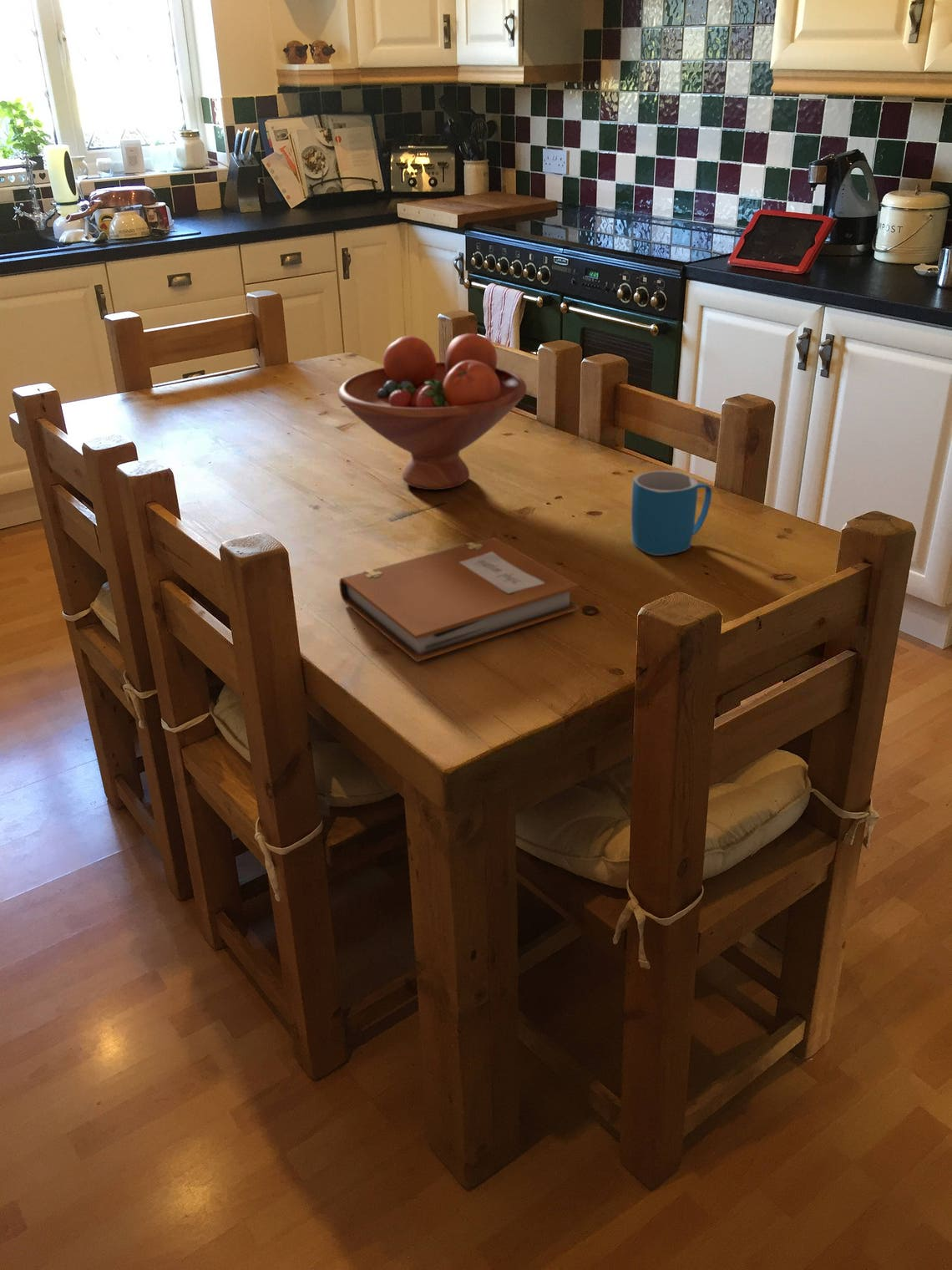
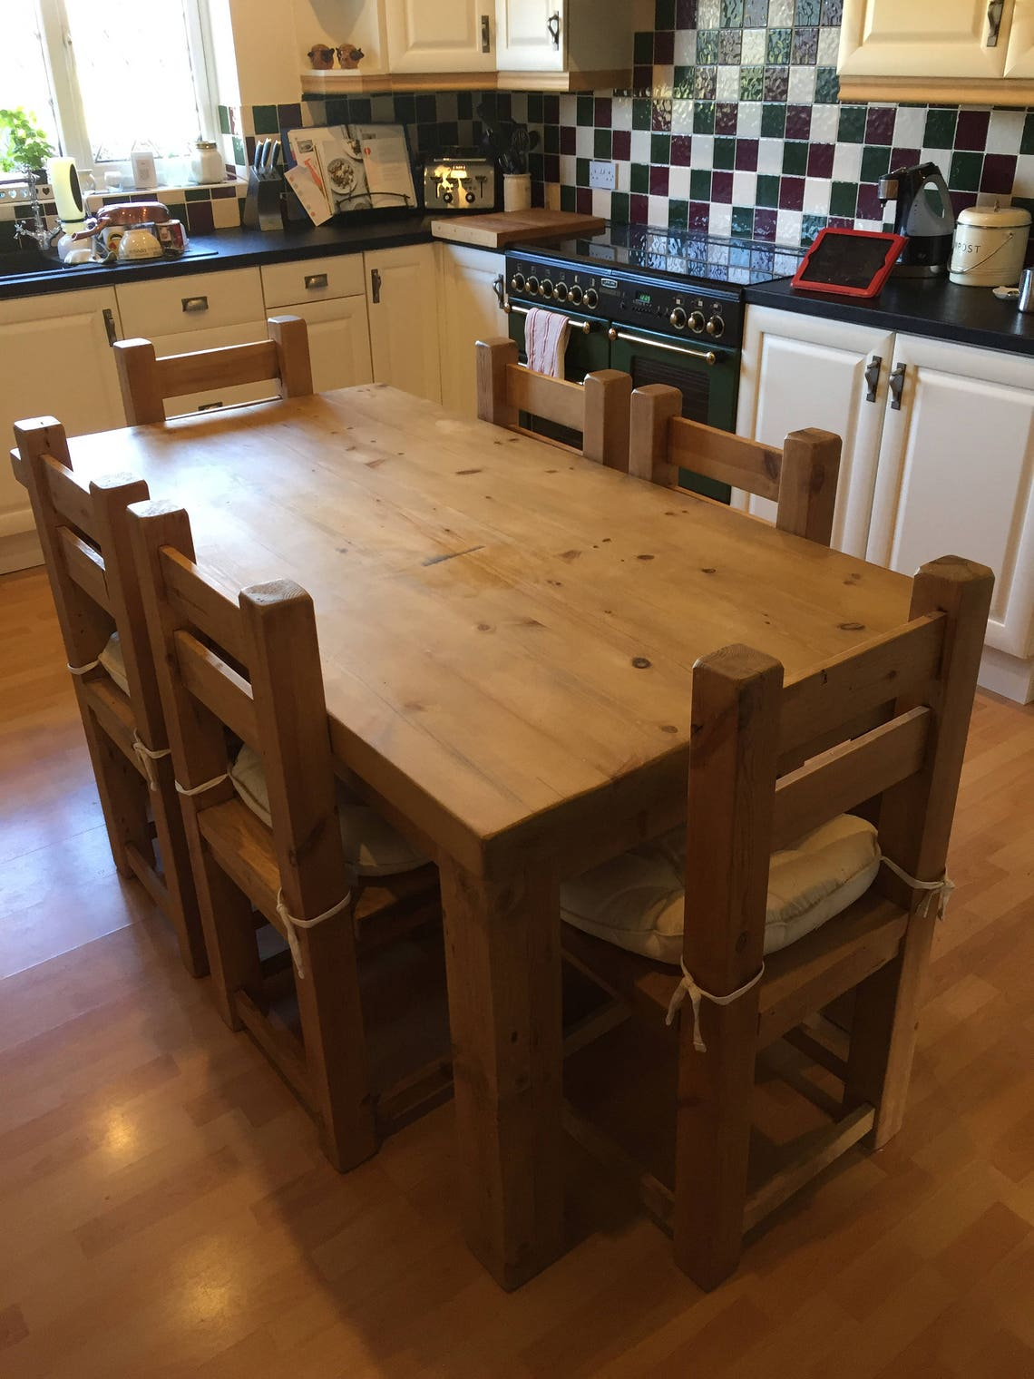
- fruit bowl [337,333,528,490]
- notebook [338,536,580,663]
- mug [630,470,712,556]
